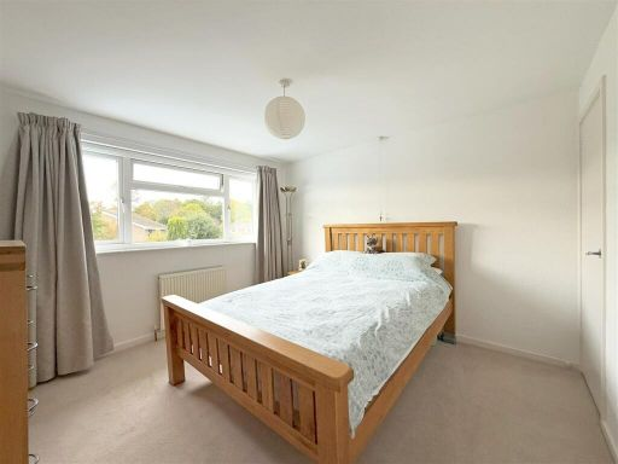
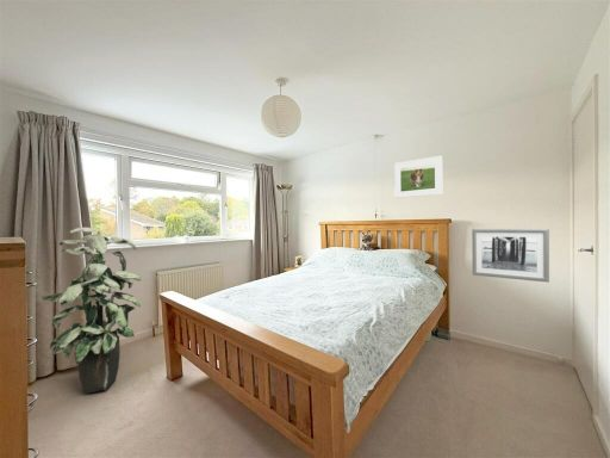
+ wall art [471,228,550,284]
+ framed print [393,155,443,199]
+ indoor plant [38,227,143,394]
